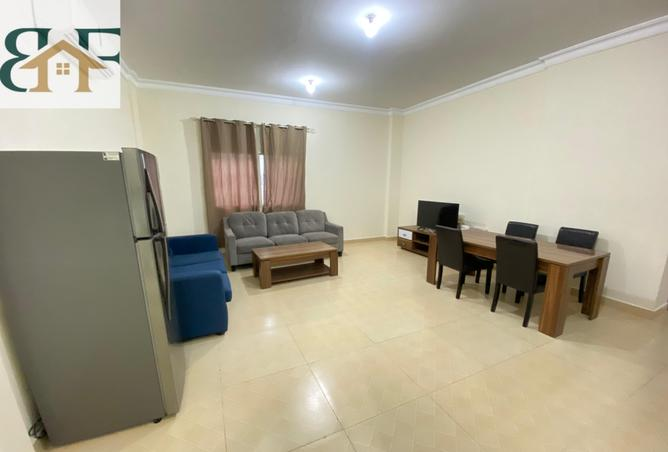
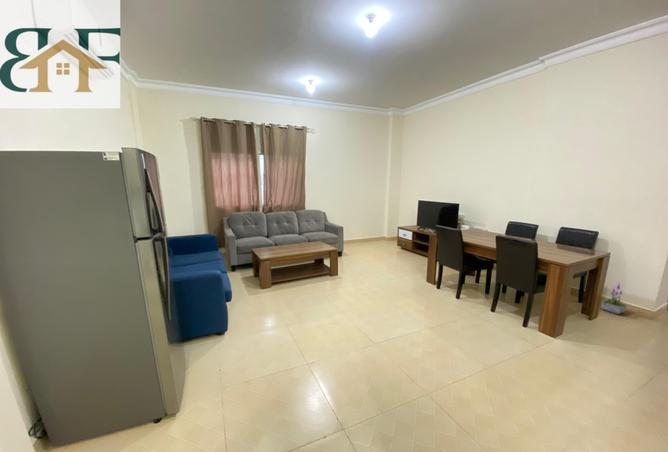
+ potted plant [600,281,628,315]
